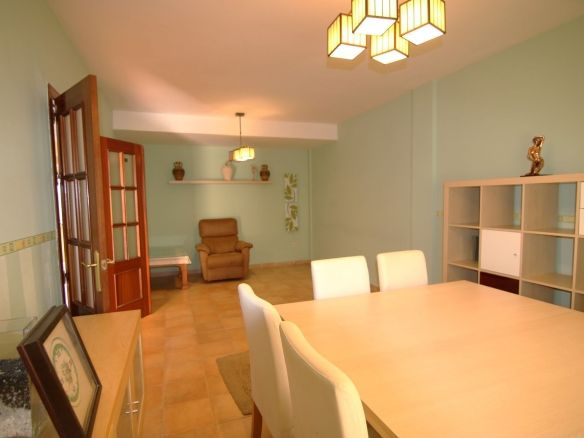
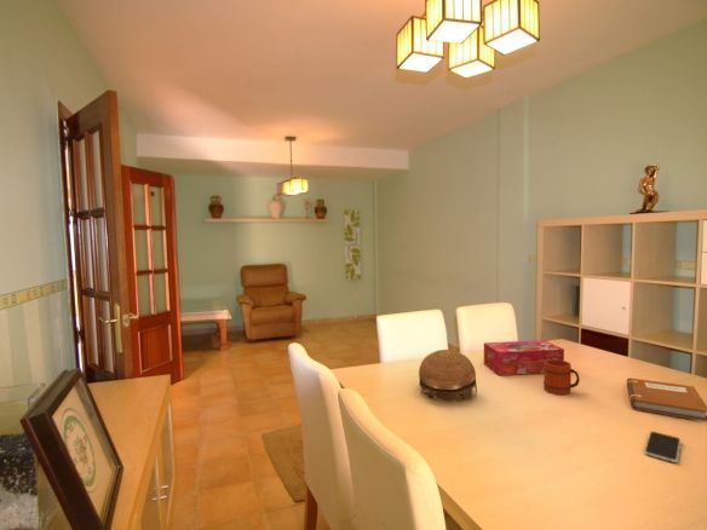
+ mug [542,359,581,396]
+ tissue box [483,339,565,376]
+ notebook [626,378,707,422]
+ smartphone [643,431,682,463]
+ decorative bowl [418,348,478,402]
